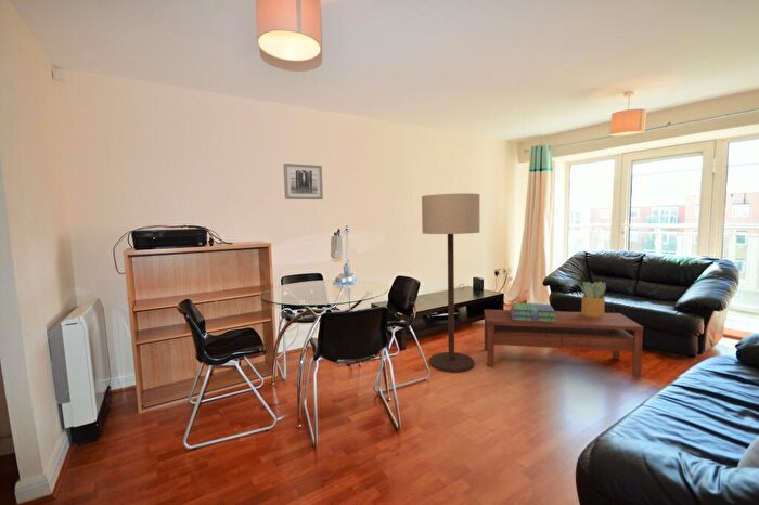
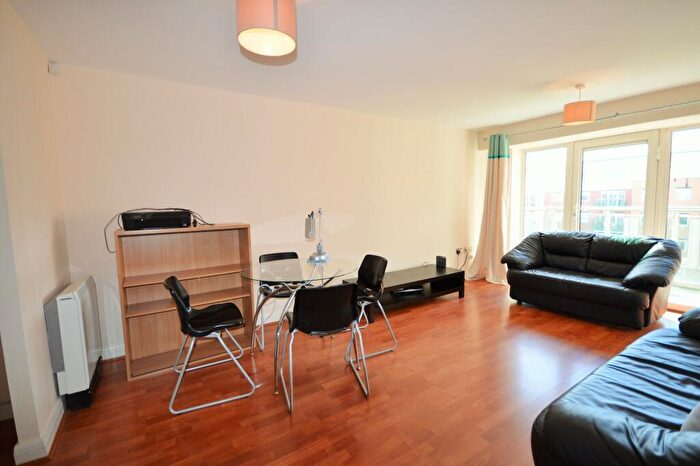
- potted plant [578,281,607,318]
- wall art [283,163,324,200]
- floor lamp [421,193,480,374]
- stack of books [509,301,556,322]
- coffee table [484,309,644,378]
